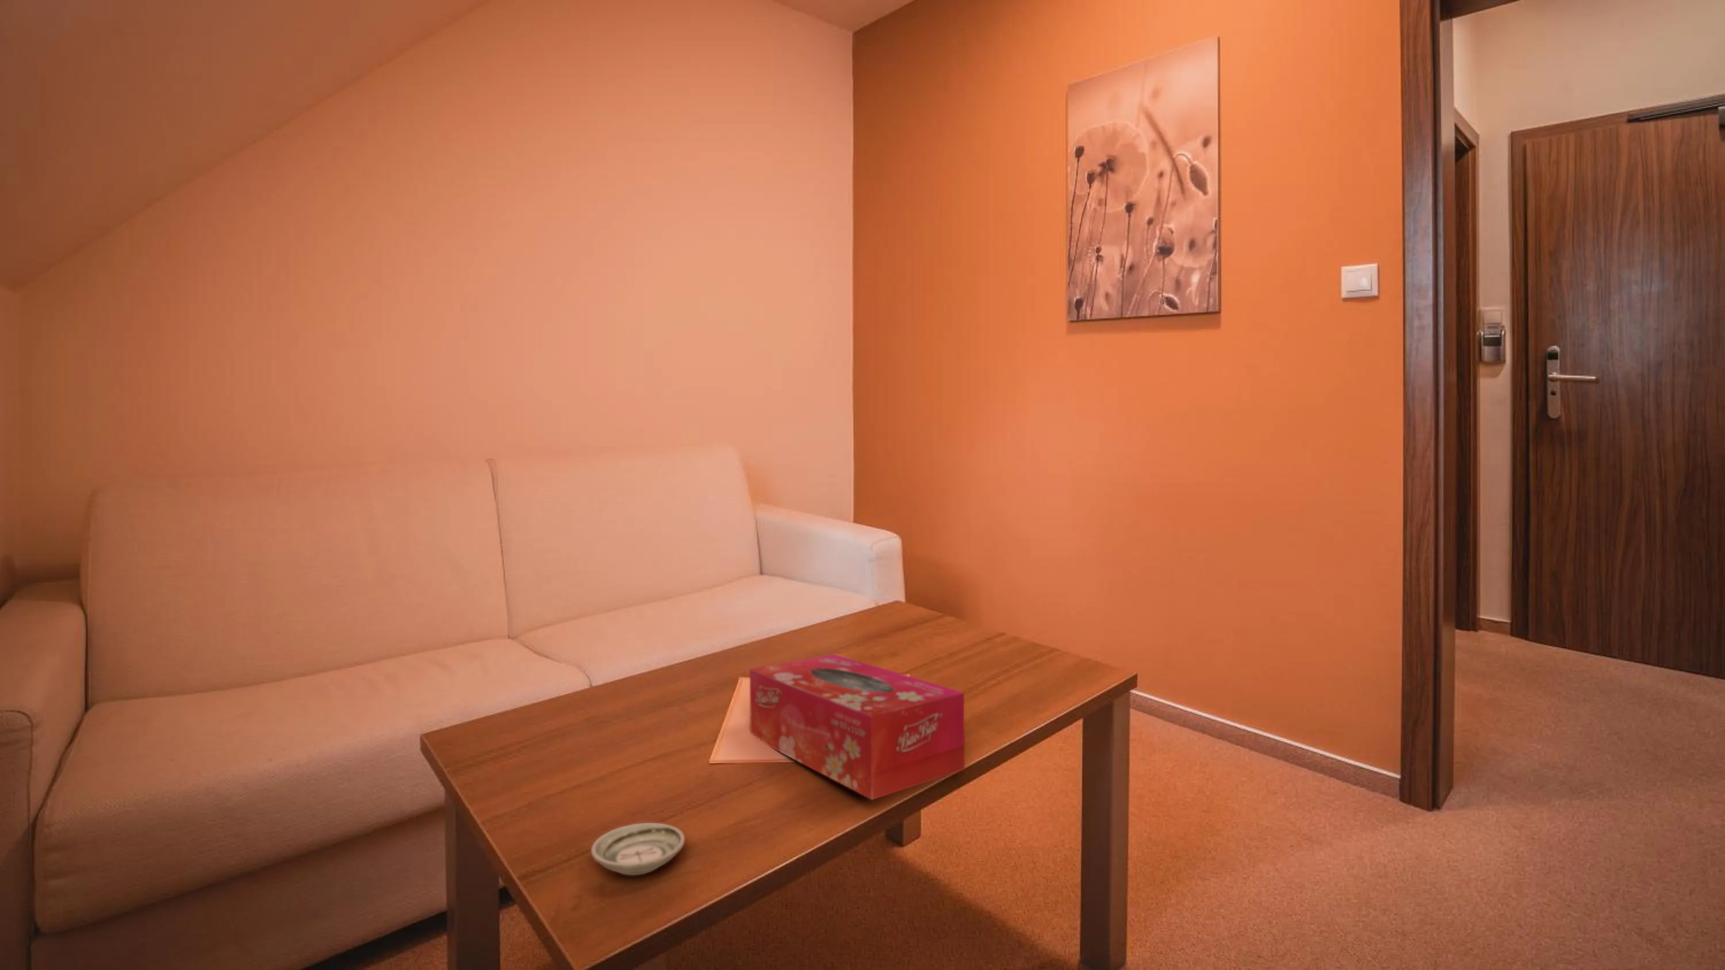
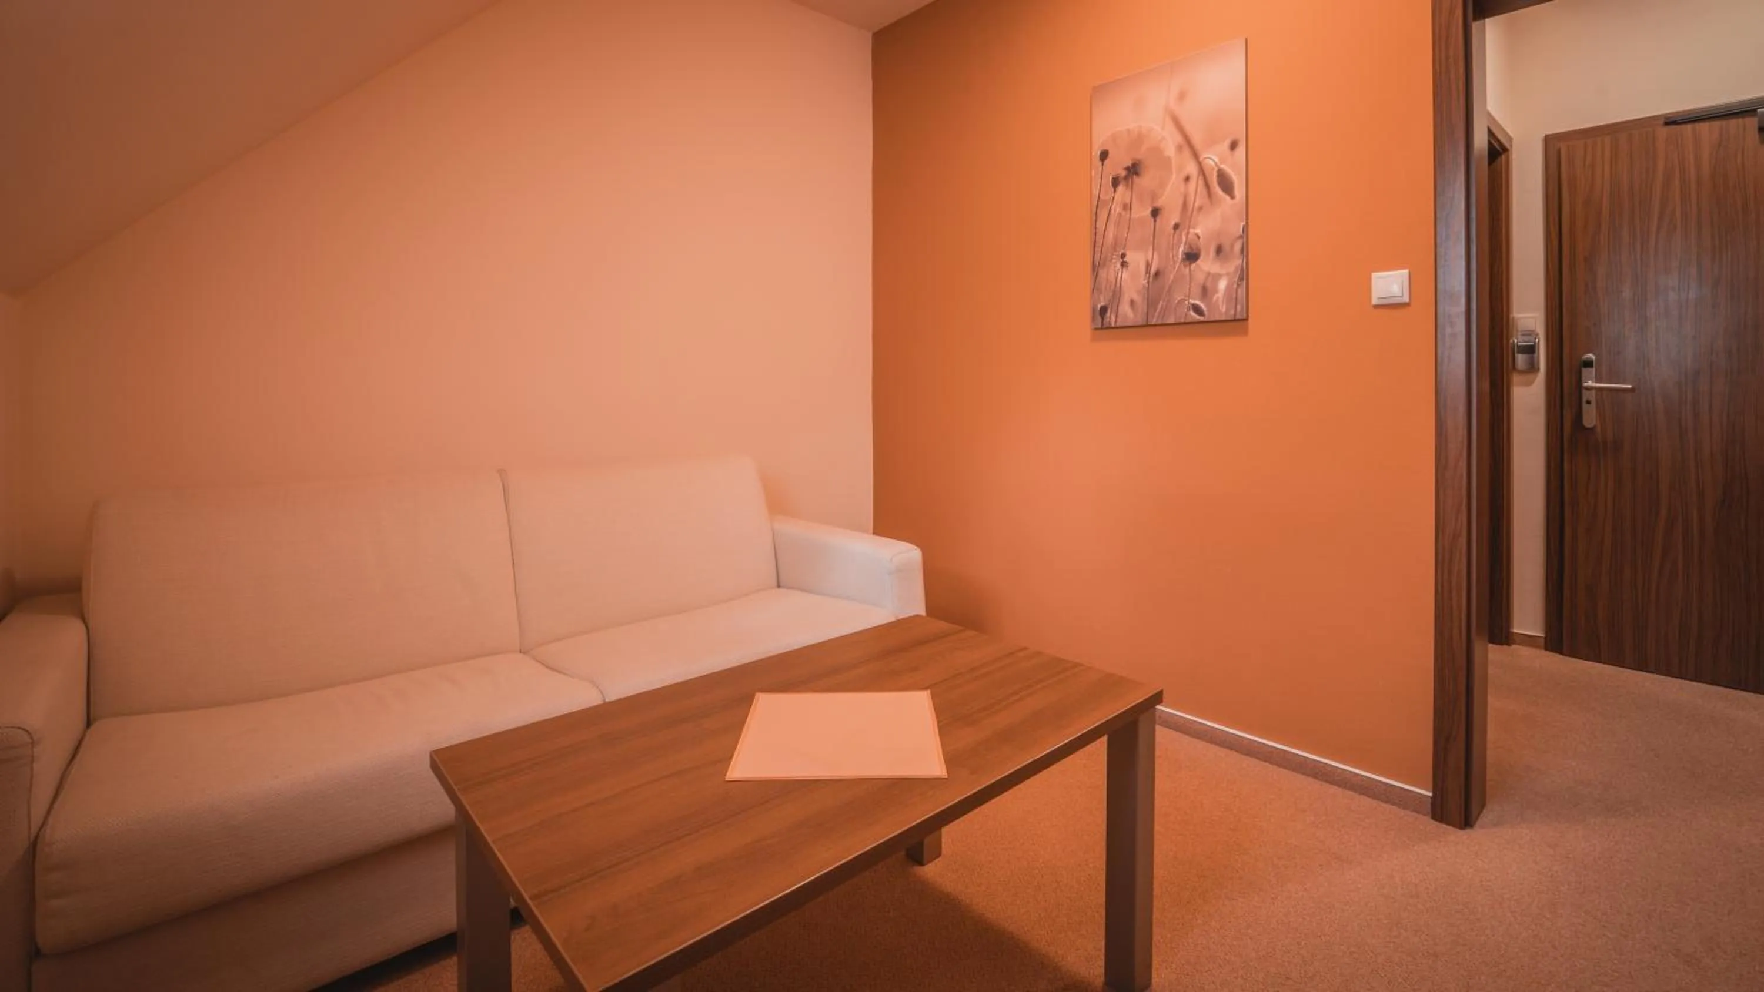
- saucer [590,822,686,875]
- tissue box [749,654,966,801]
